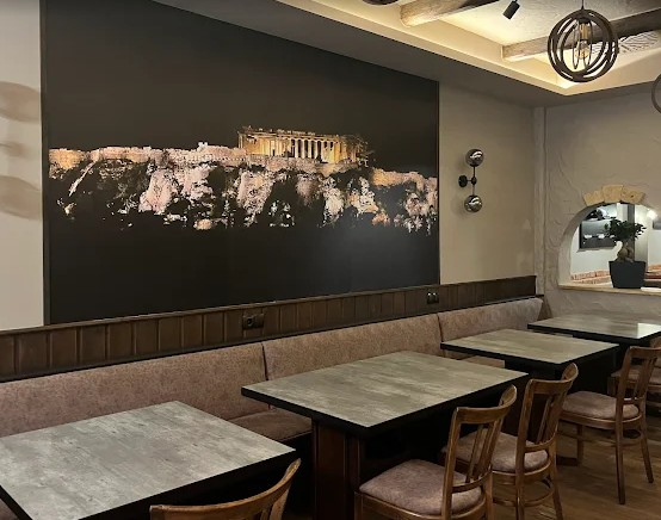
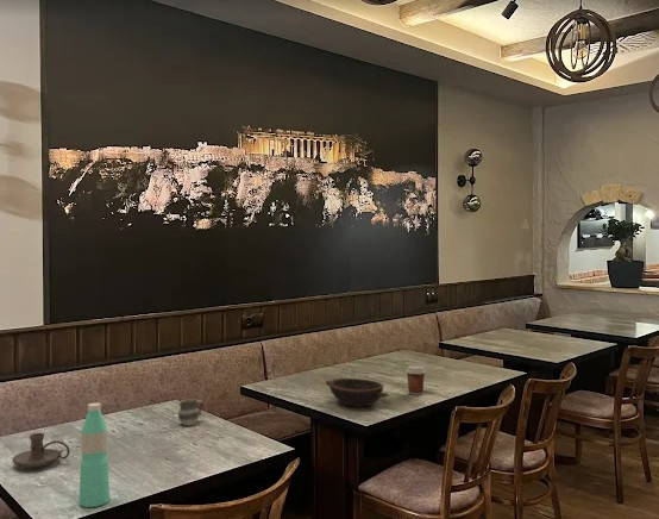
+ coffee cup [404,364,427,396]
+ cup [177,398,205,427]
+ bowl [324,377,390,407]
+ candle holder [12,432,70,469]
+ water bottle [77,402,111,508]
